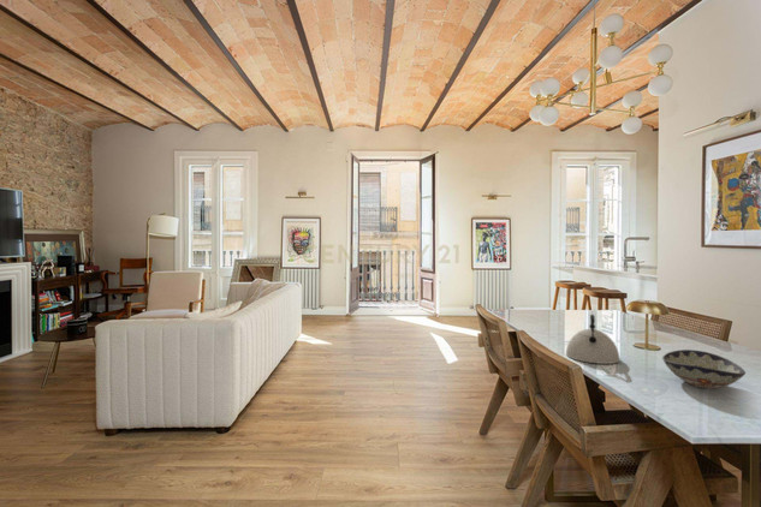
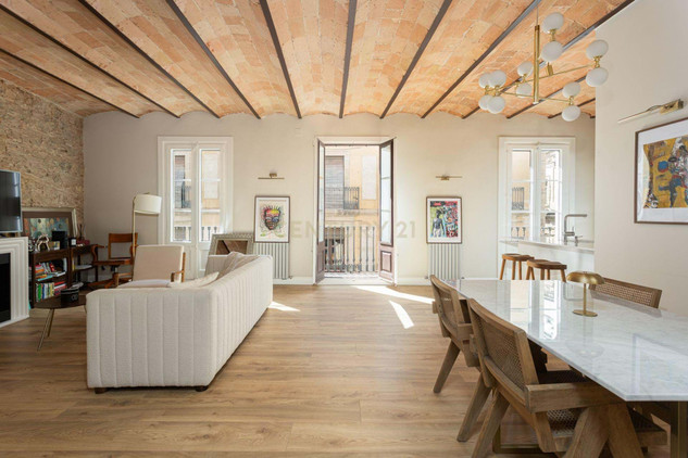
- decorative bowl [661,348,747,390]
- kettle [565,314,622,365]
